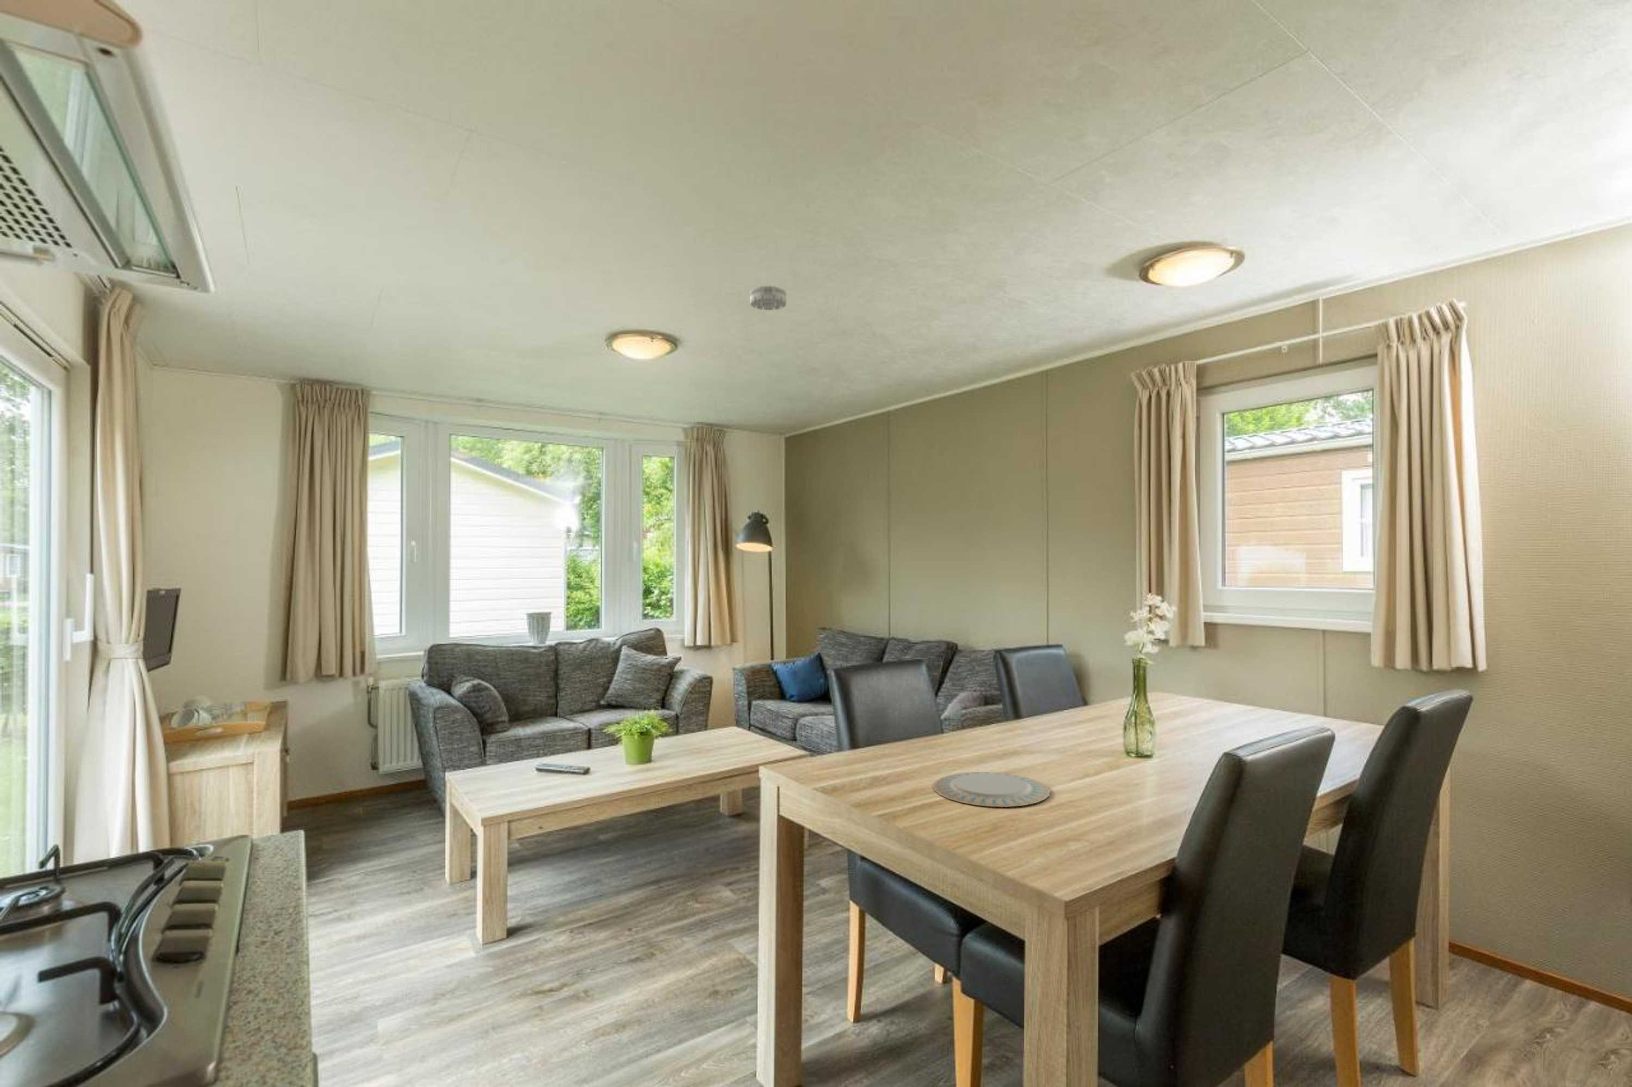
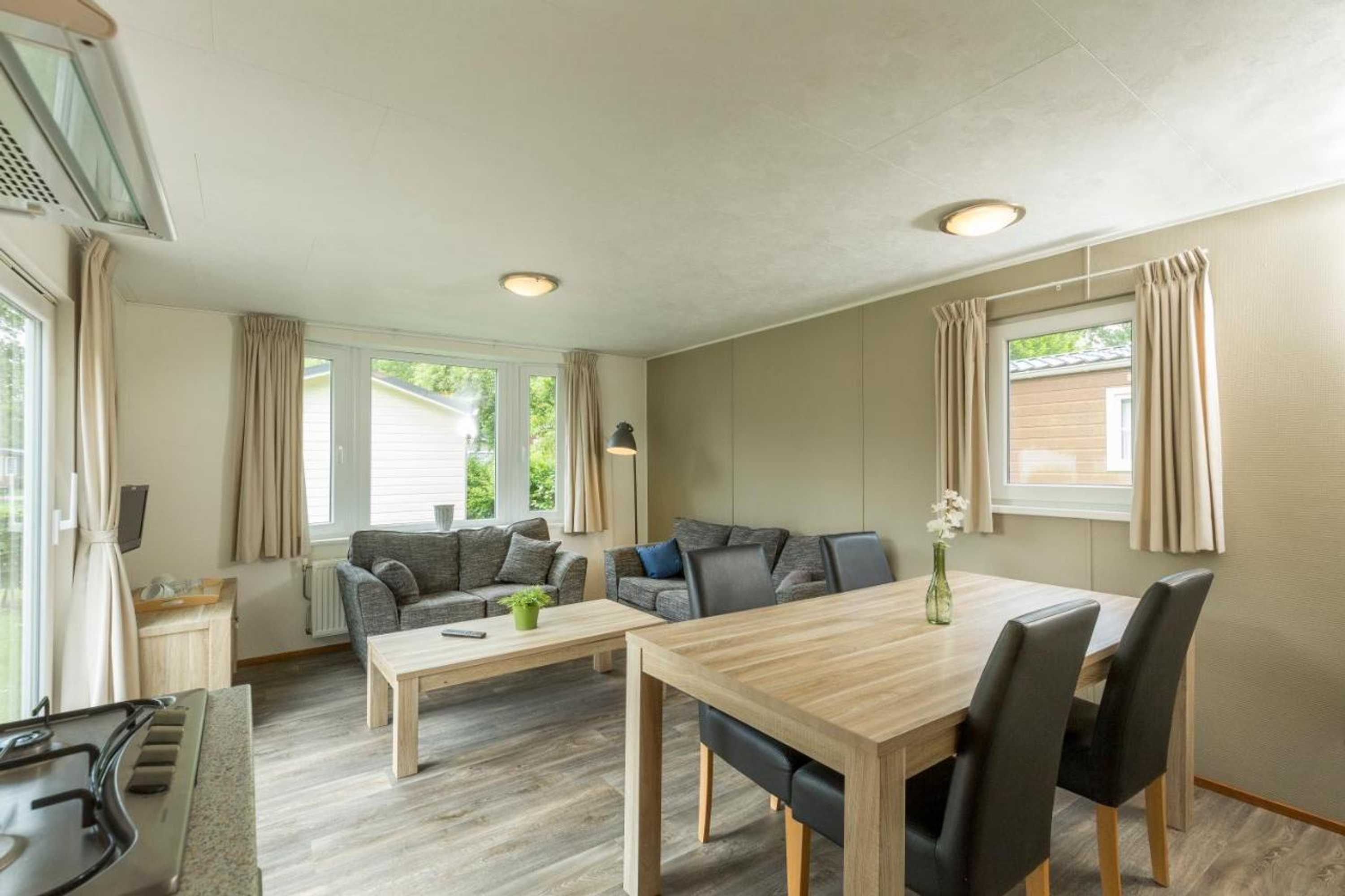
- smoke detector [750,285,787,311]
- chinaware [932,772,1051,808]
